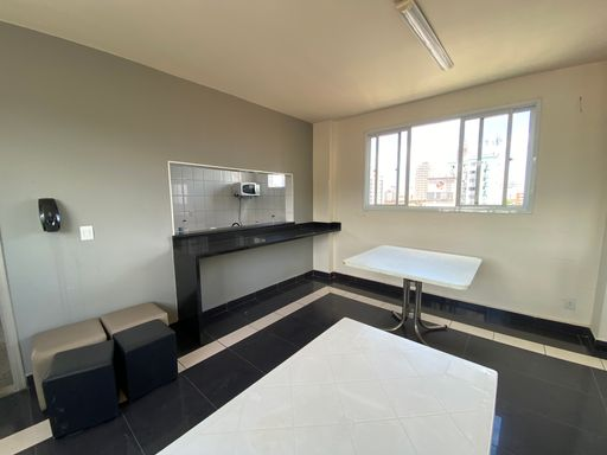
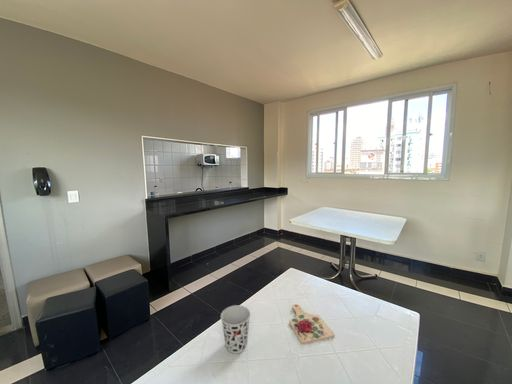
+ cup [220,304,251,354]
+ cutting board [289,304,335,345]
